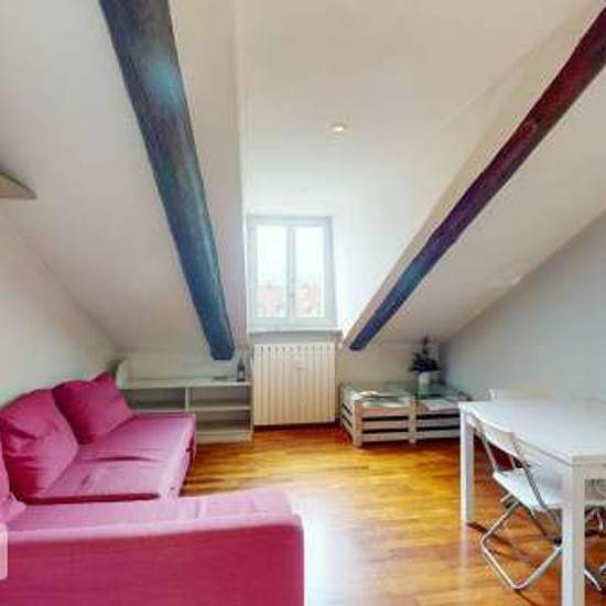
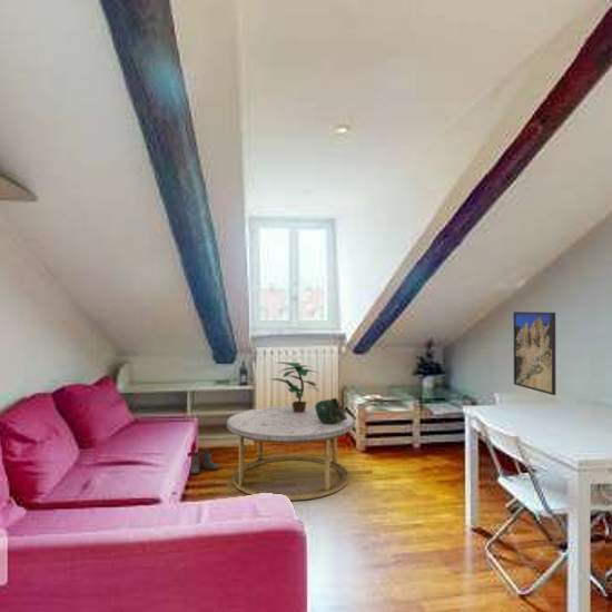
+ coffee table [226,405,356,502]
+ boots [189,450,220,476]
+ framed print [513,310,556,396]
+ decorative bowl [314,397,347,424]
+ potted plant [269,362,323,413]
